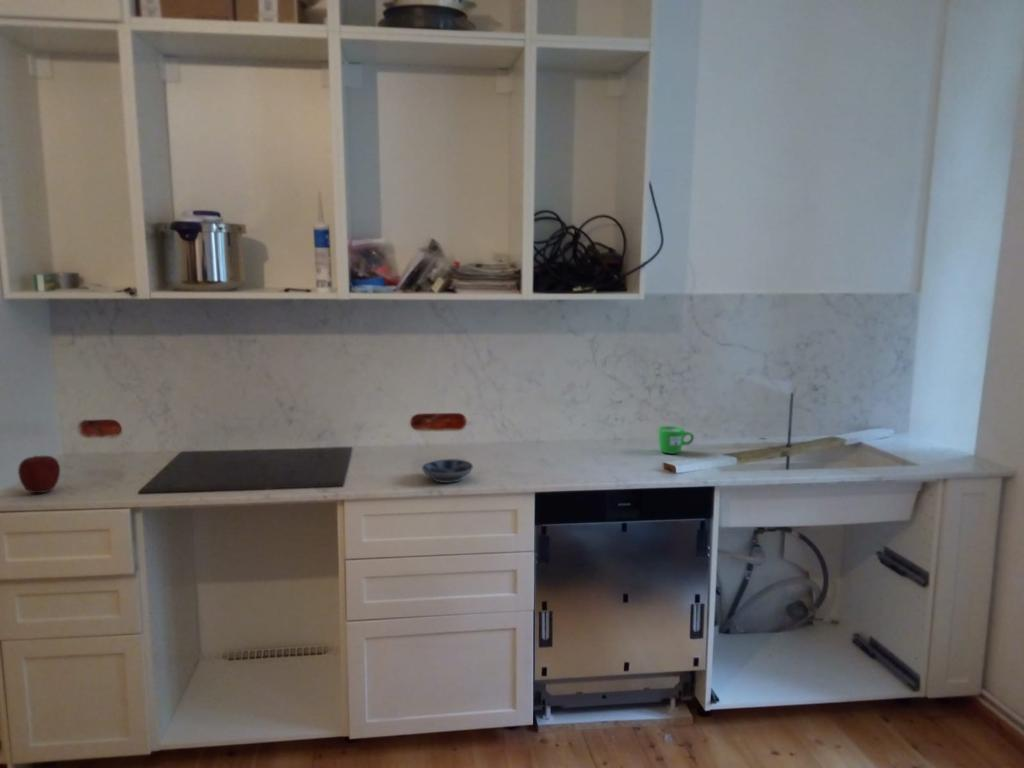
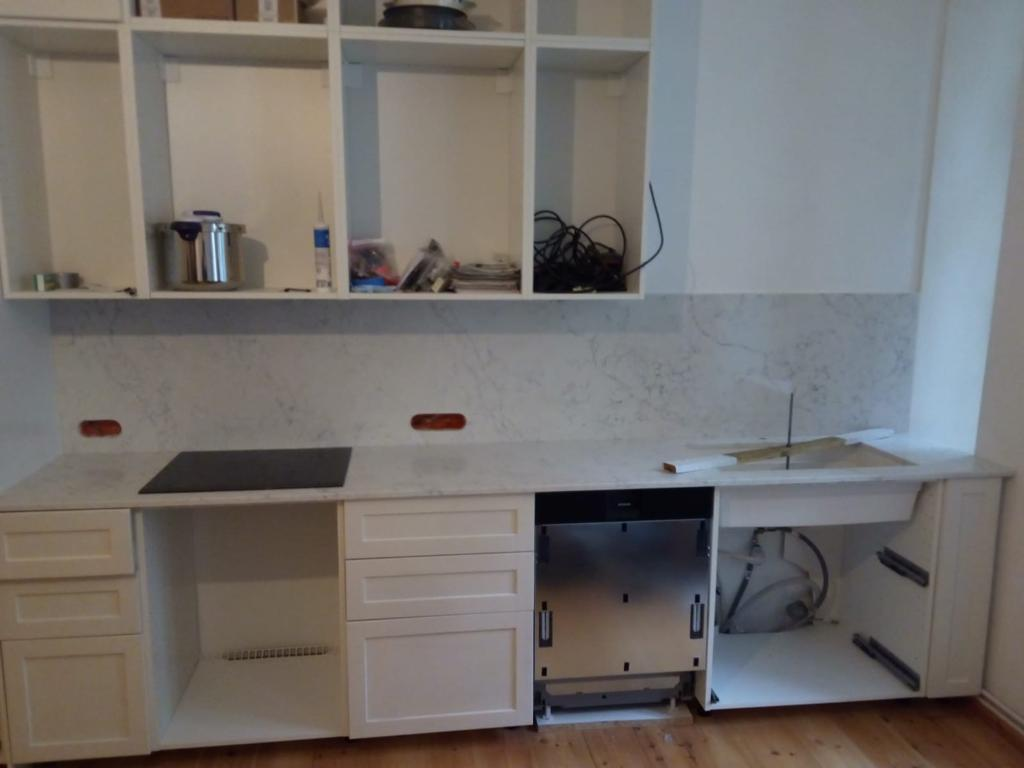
- mug [657,425,695,455]
- bowl [421,458,474,484]
- apple [17,454,61,494]
